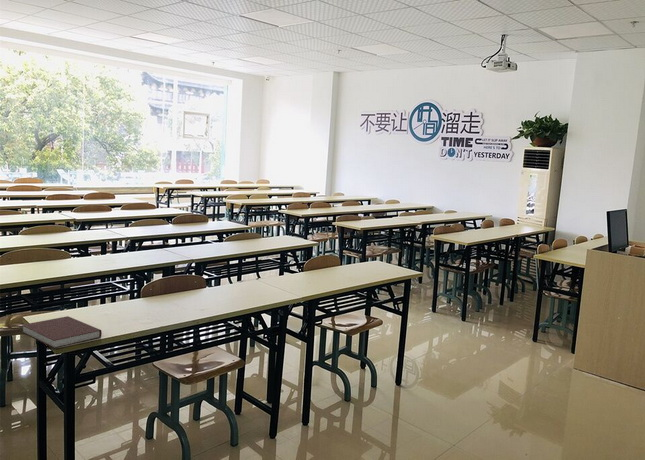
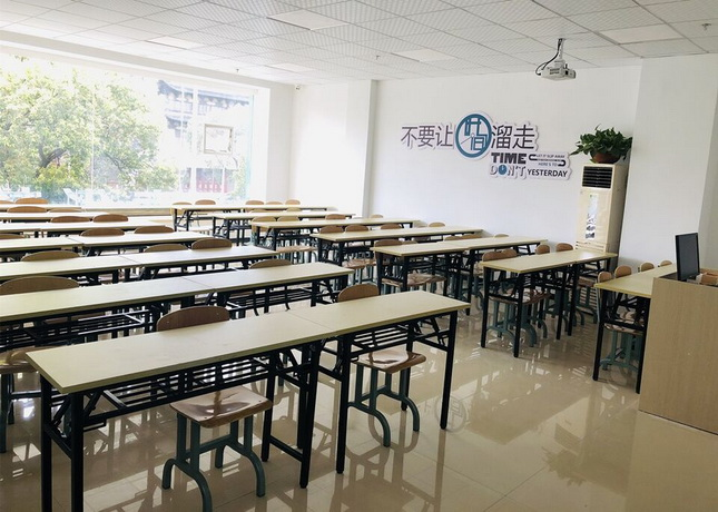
- notebook [21,315,103,349]
